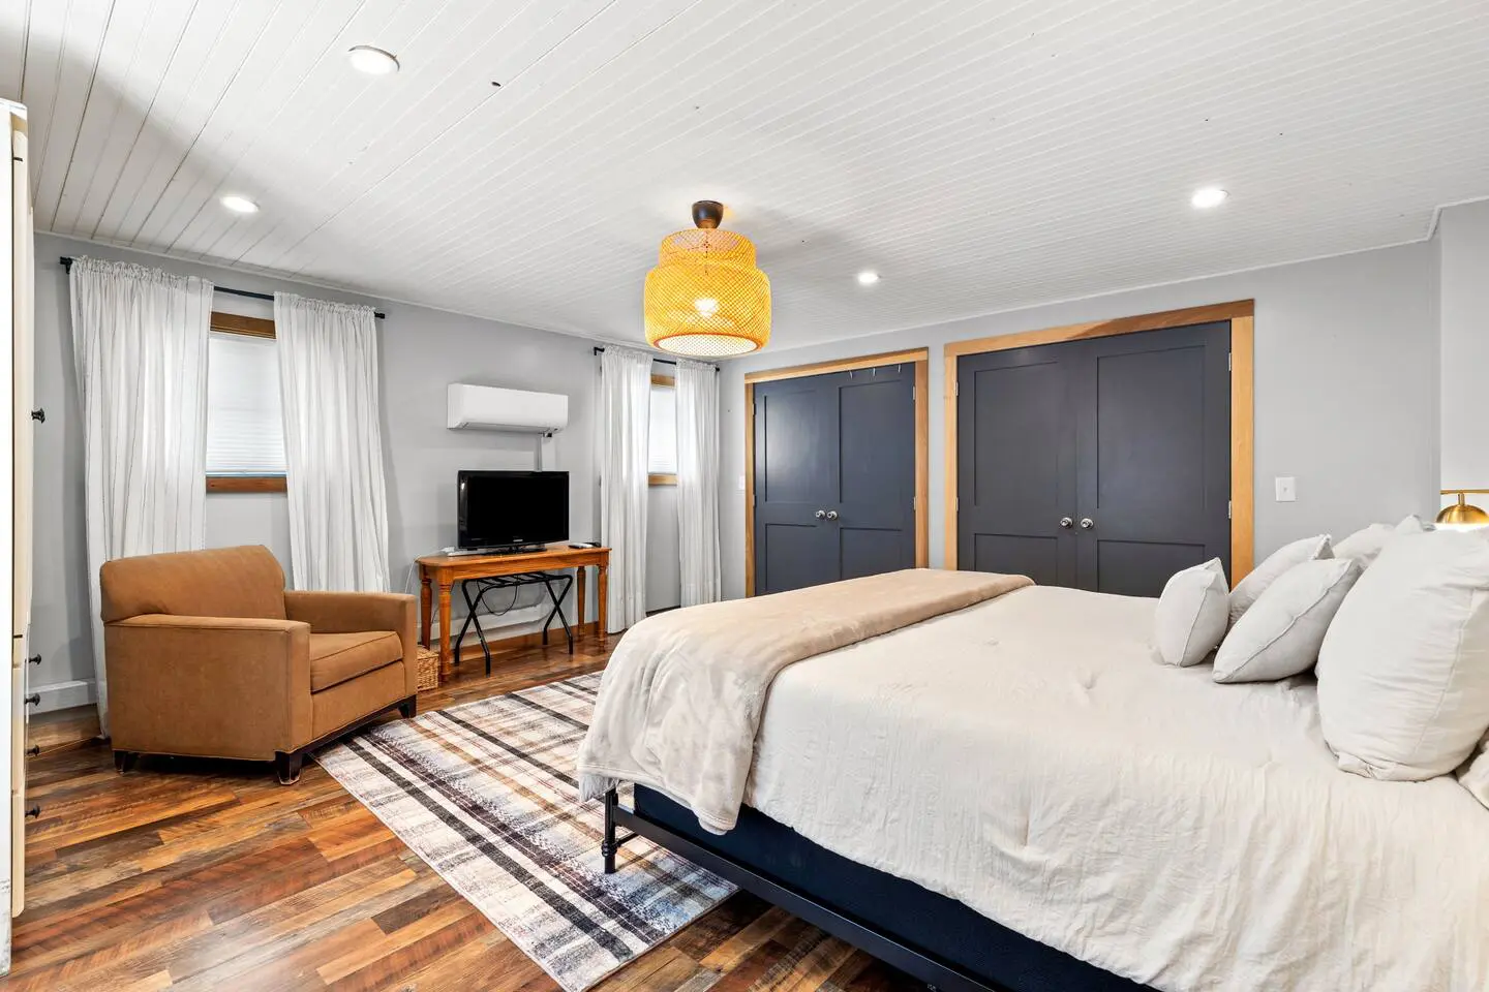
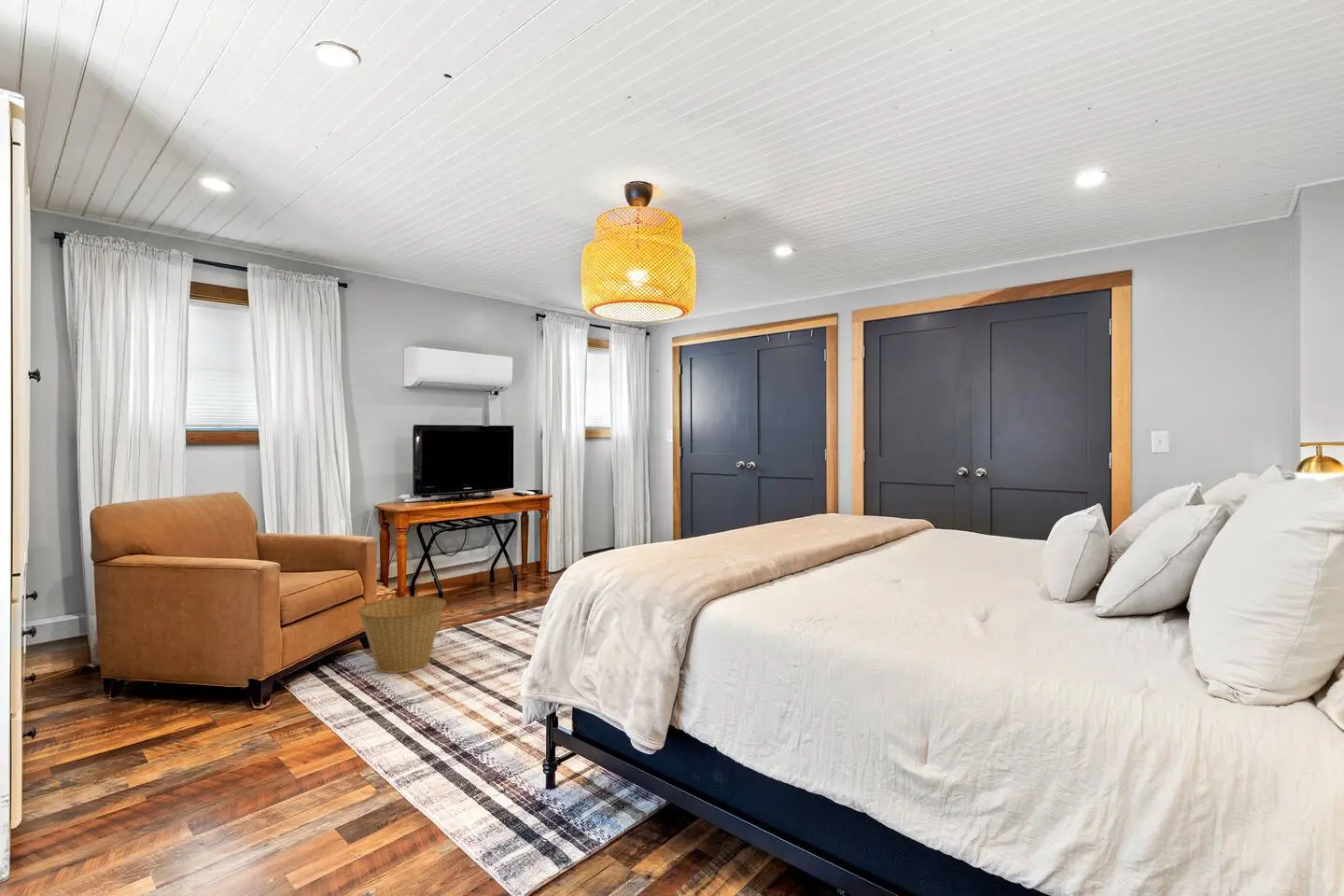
+ basket [357,595,447,674]
